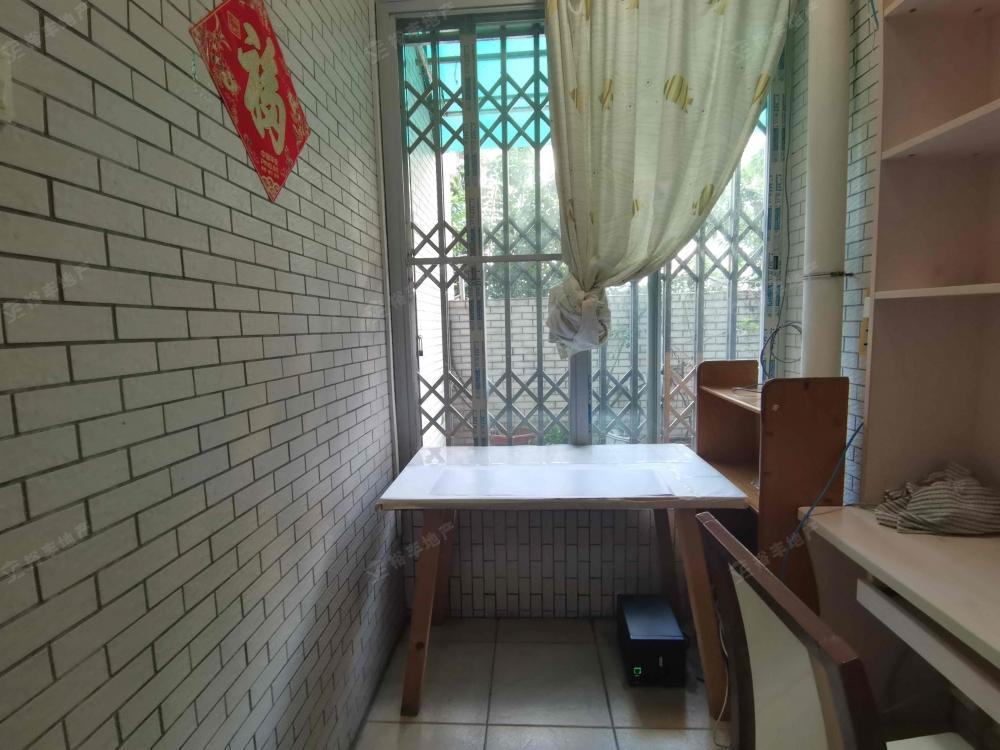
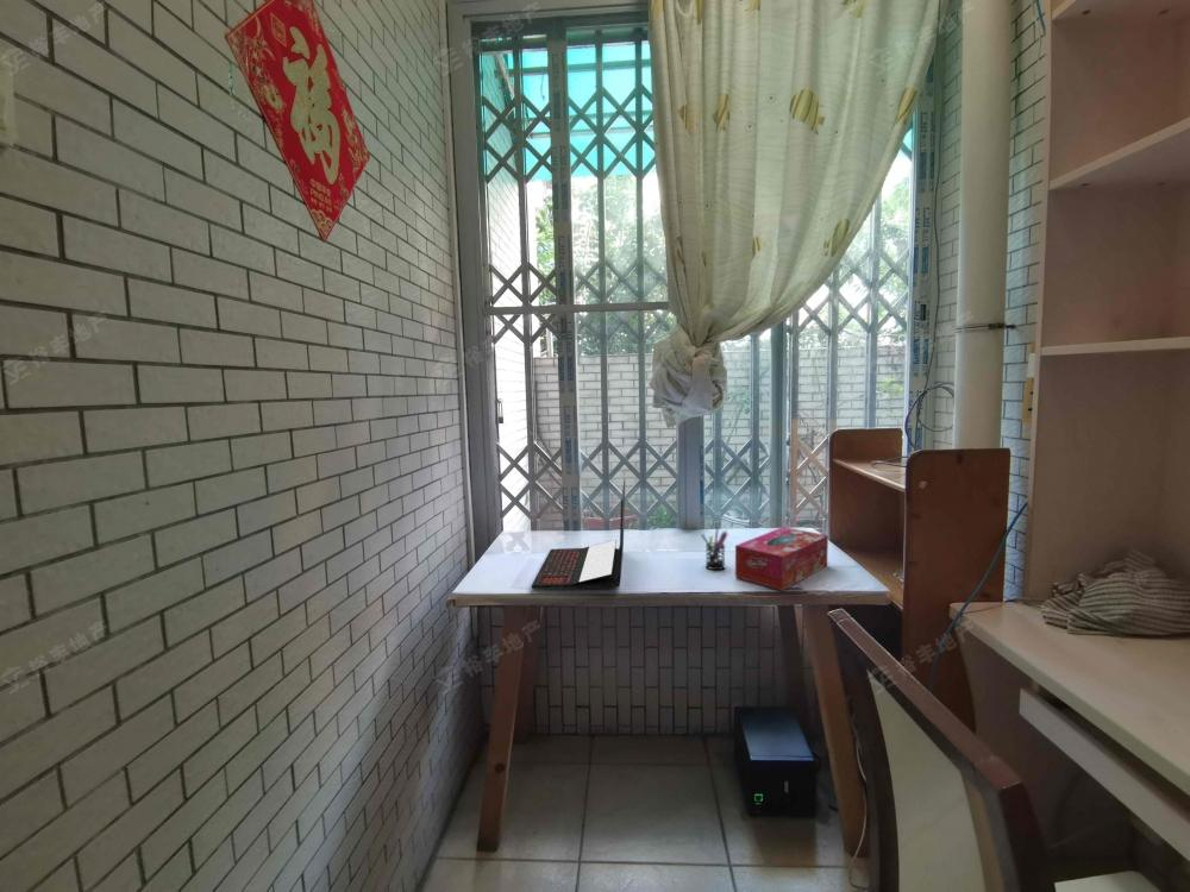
+ pen holder [700,526,728,571]
+ tissue box [734,526,829,591]
+ laptop [531,478,626,590]
